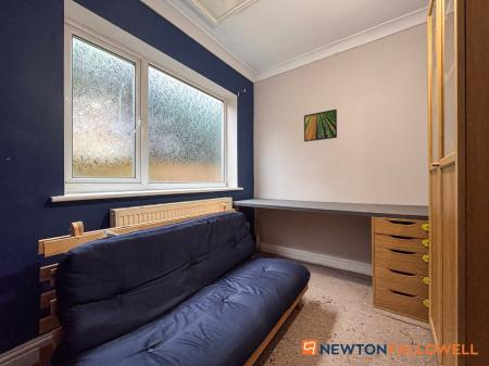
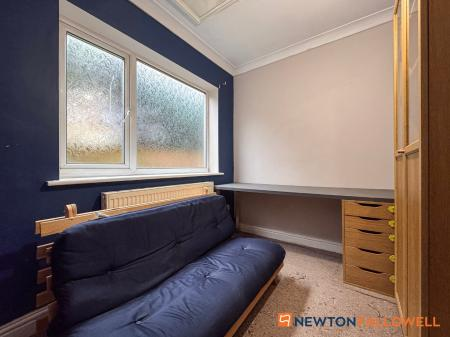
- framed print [303,109,338,143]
